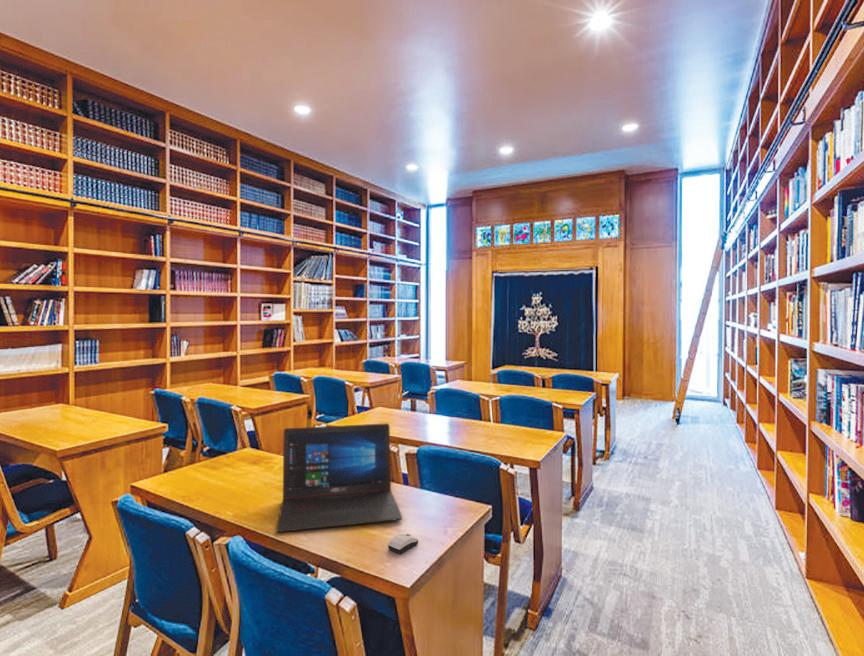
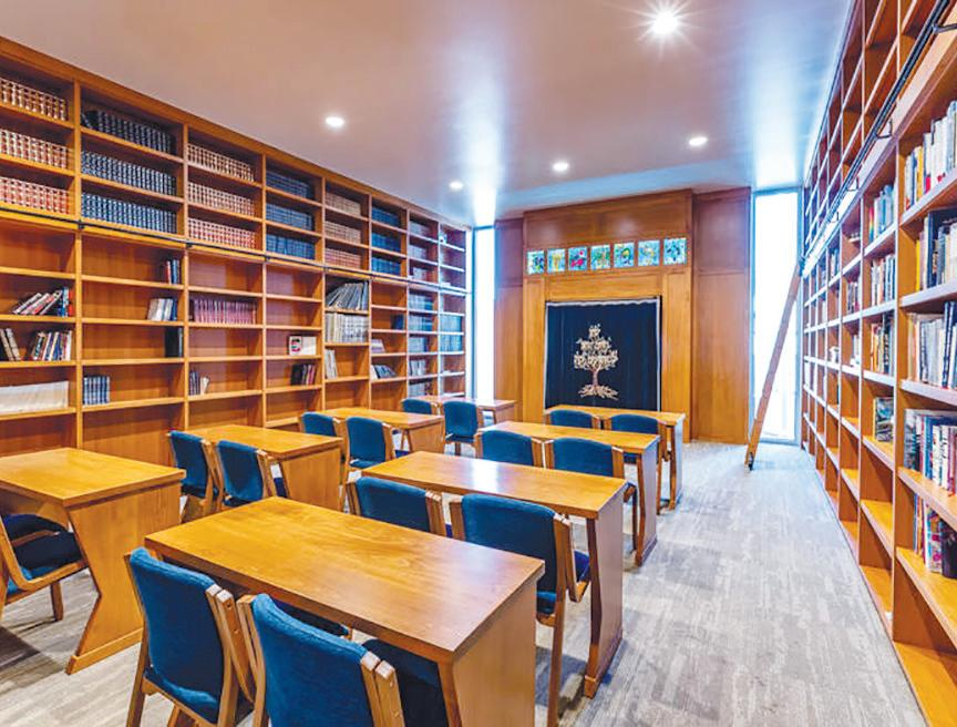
- laptop [275,422,403,533]
- computer mouse [387,533,419,555]
